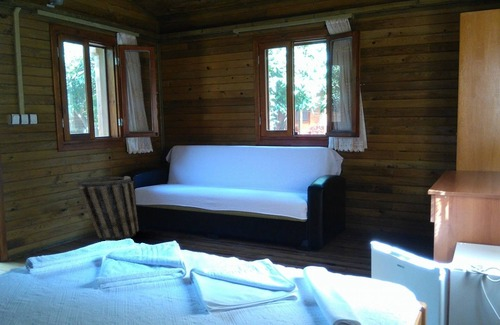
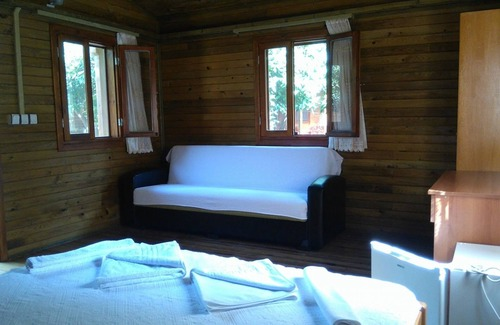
- basket [77,175,140,242]
